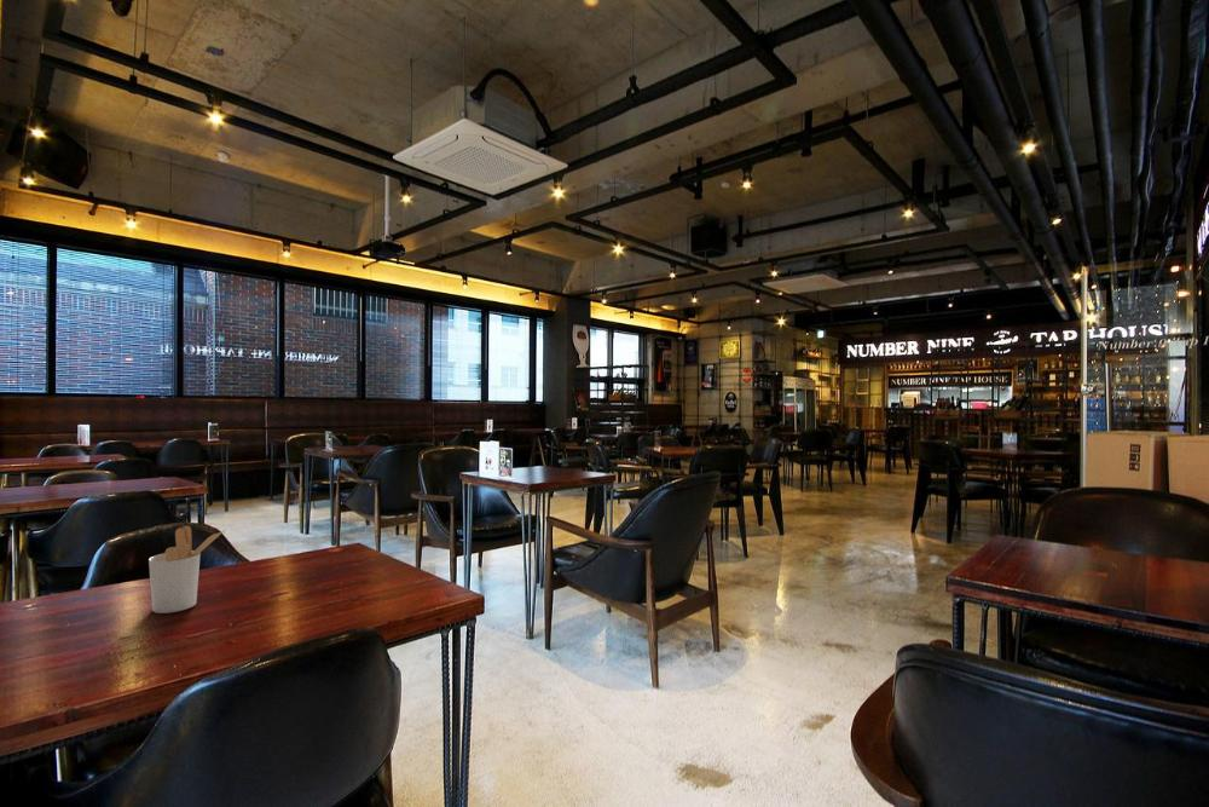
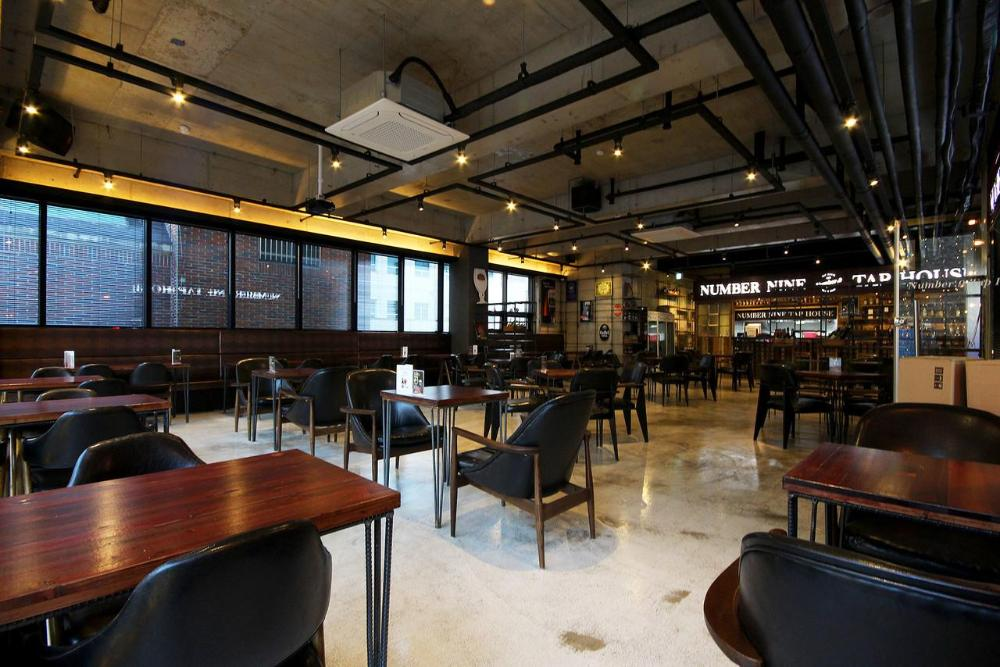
- utensil holder [147,525,226,615]
